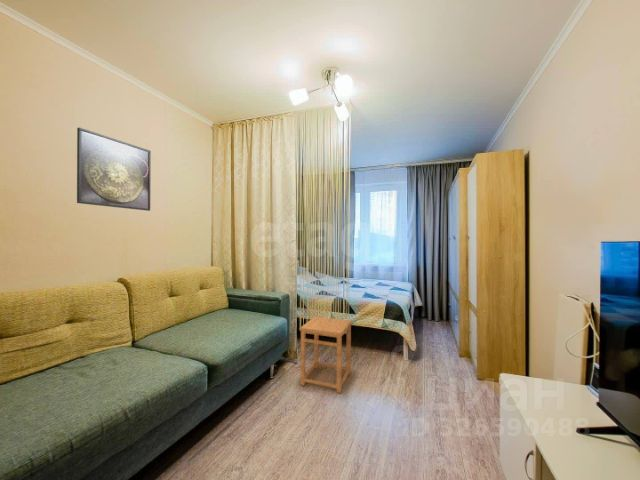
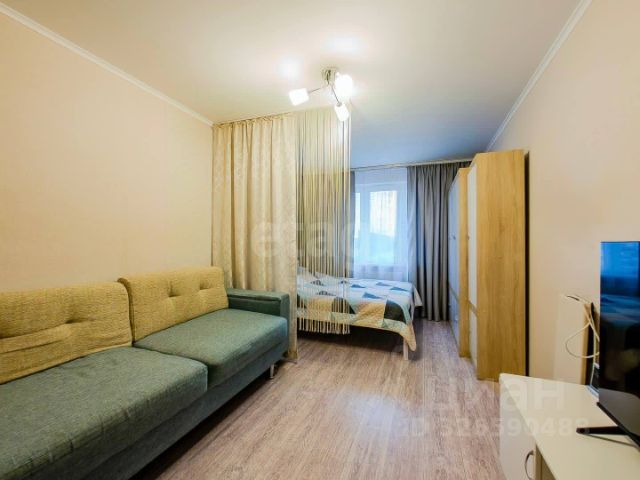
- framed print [76,127,152,212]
- side table [299,316,353,394]
